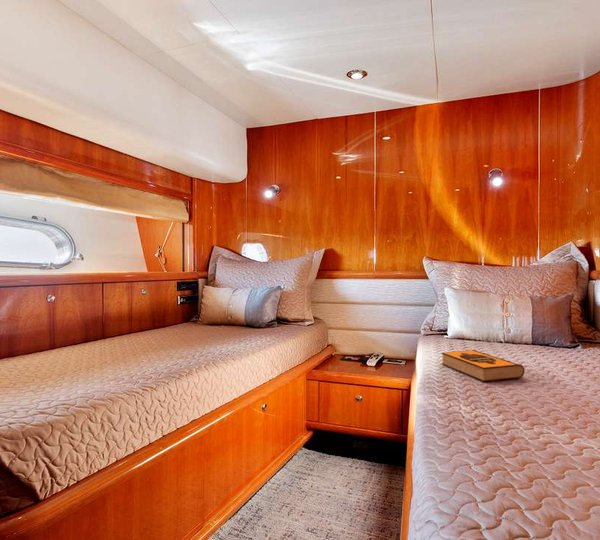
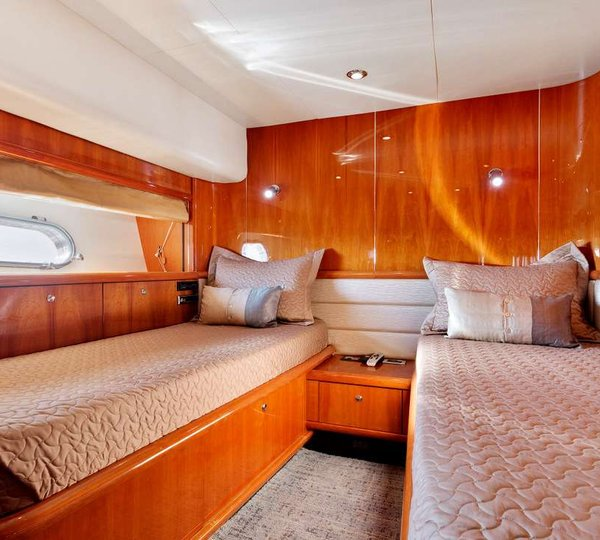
- hardback book [440,349,526,383]
